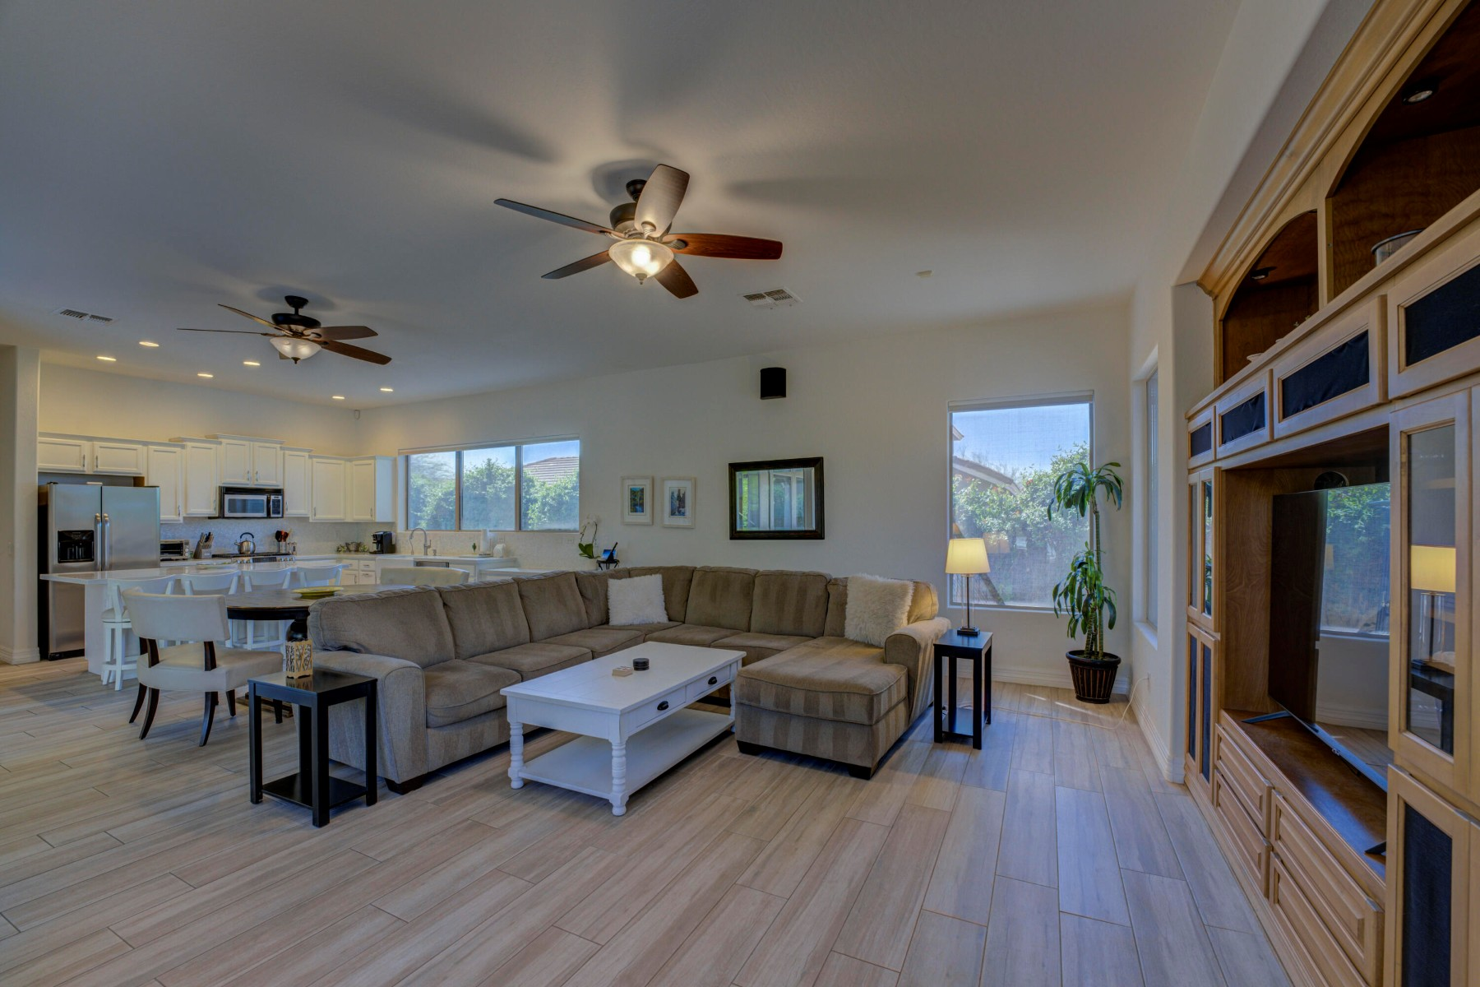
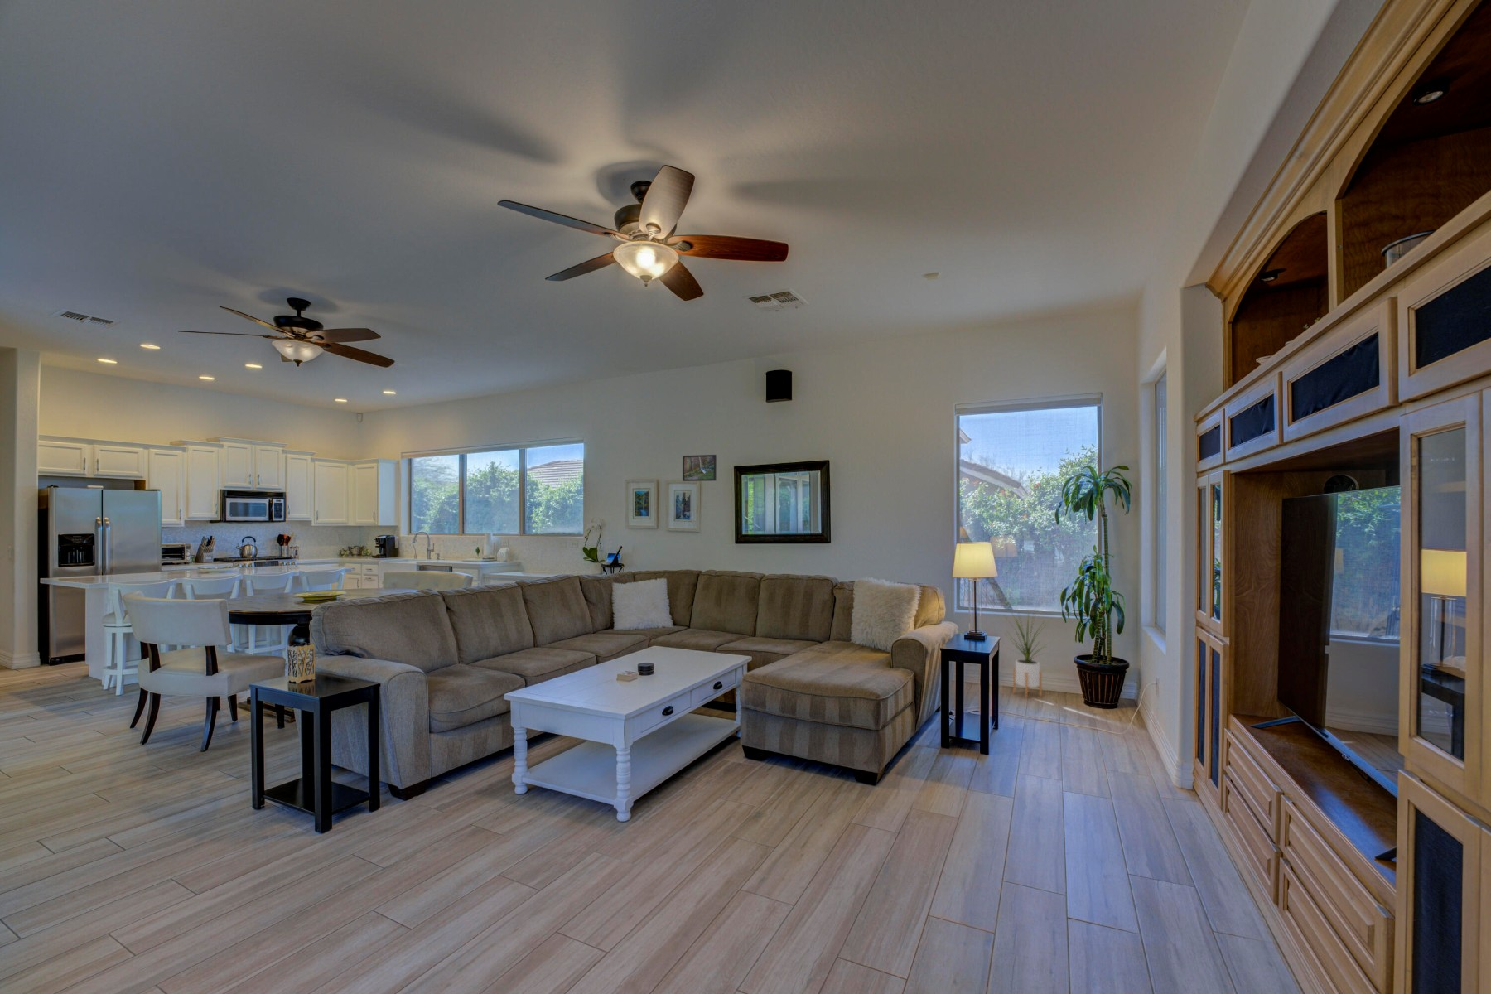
+ house plant [1004,607,1055,699]
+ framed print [682,454,718,483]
